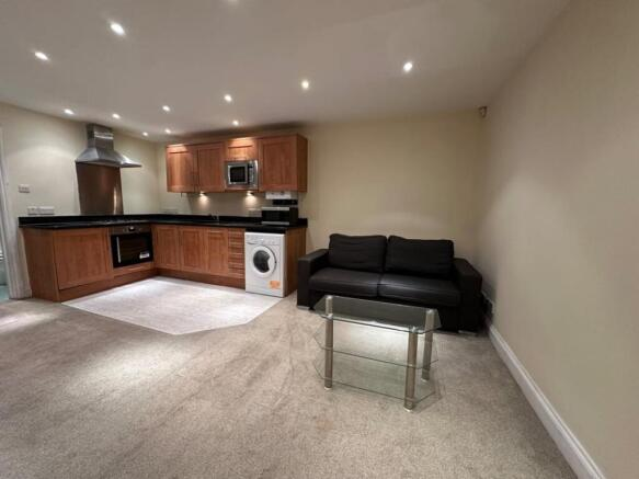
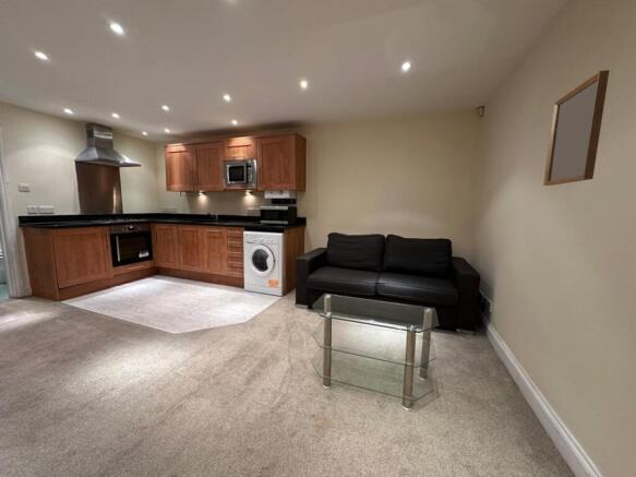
+ home mirror [542,69,611,187]
